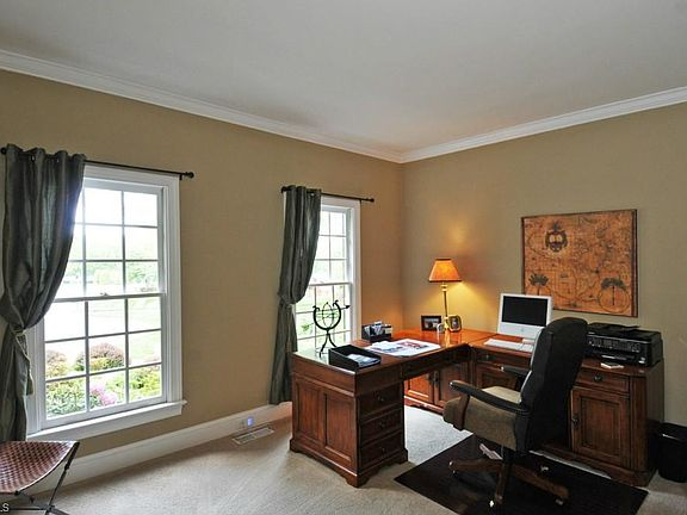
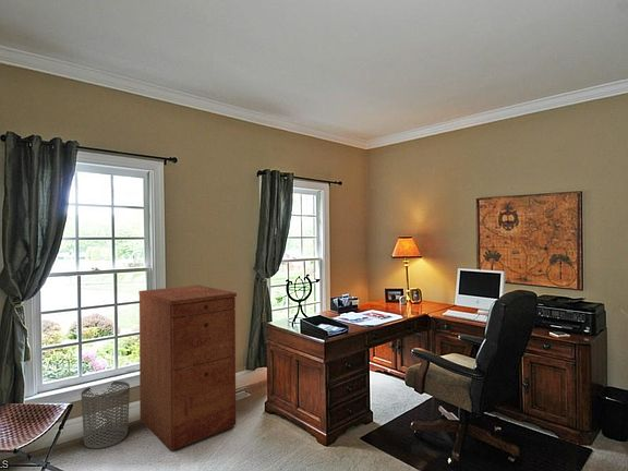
+ filing cabinet [137,285,238,451]
+ waste bin [80,381,131,449]
